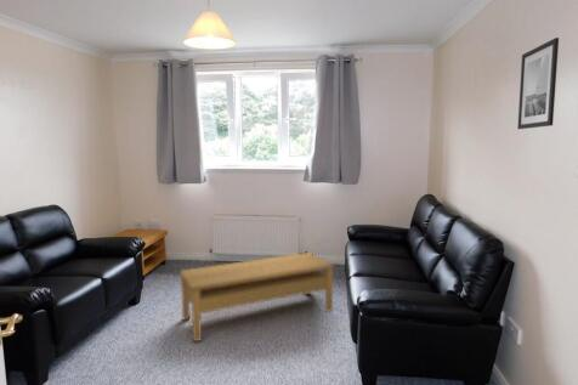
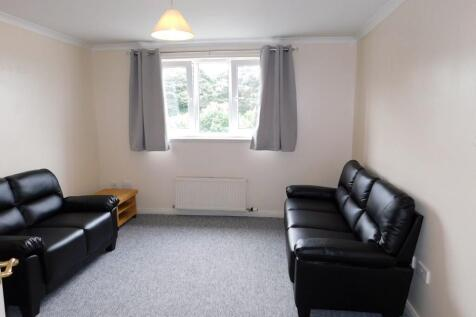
- wall art [516,36,560,130]
- coffee table [180,251,334,342]
